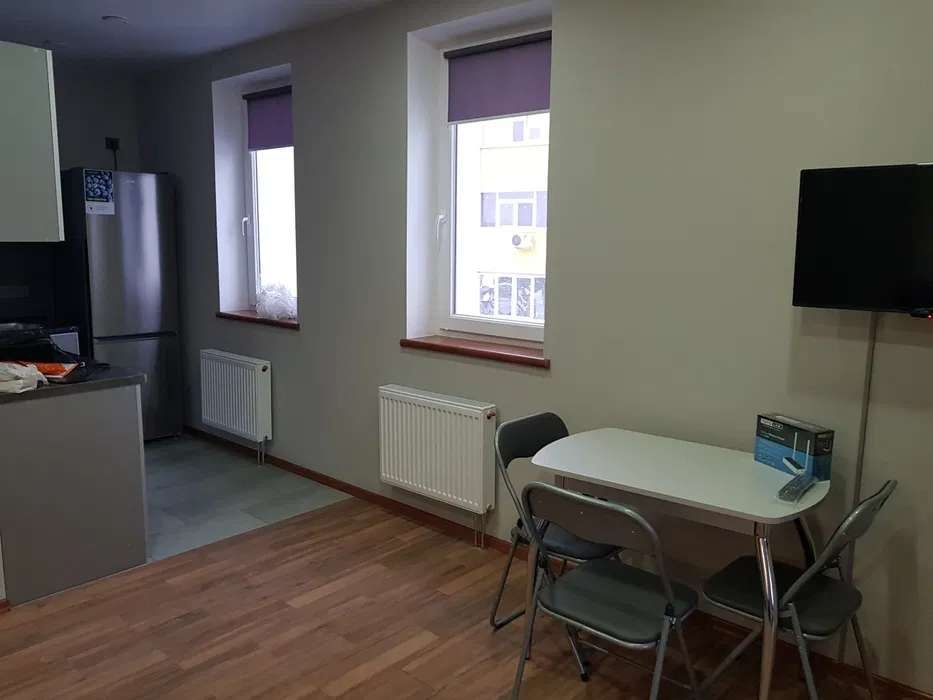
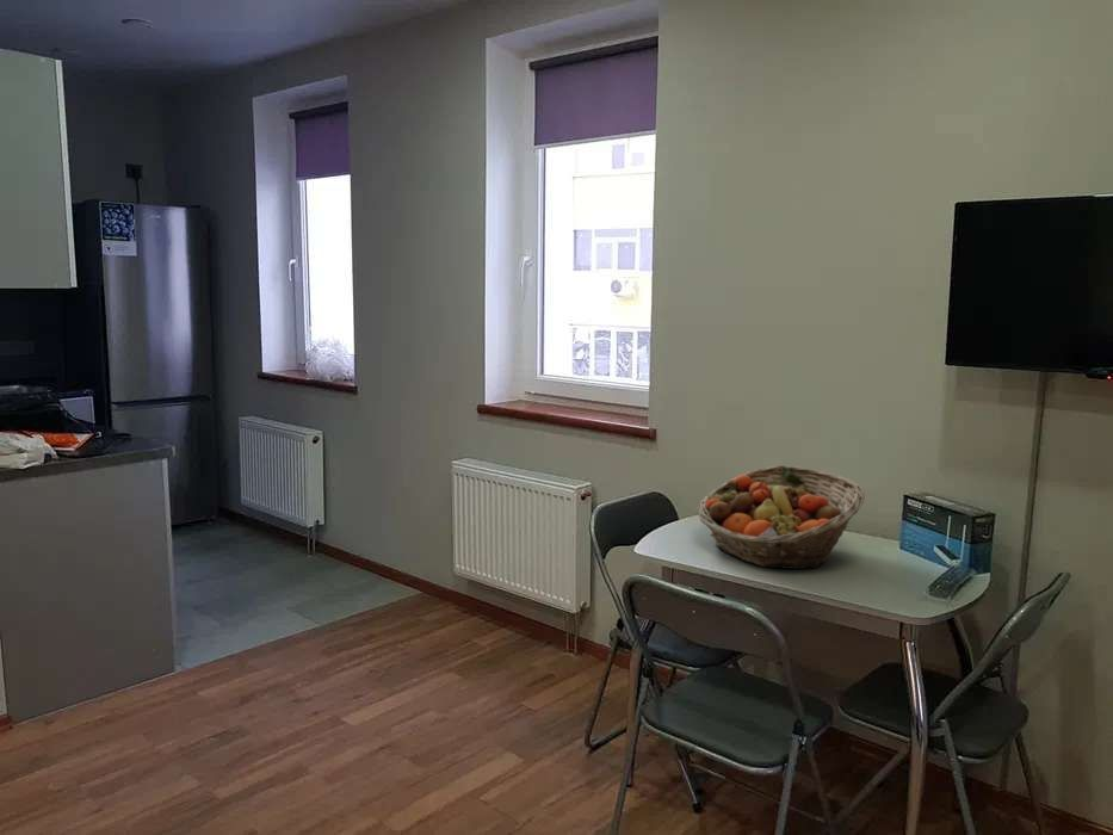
+ fruit basket [697,464,866,570]
